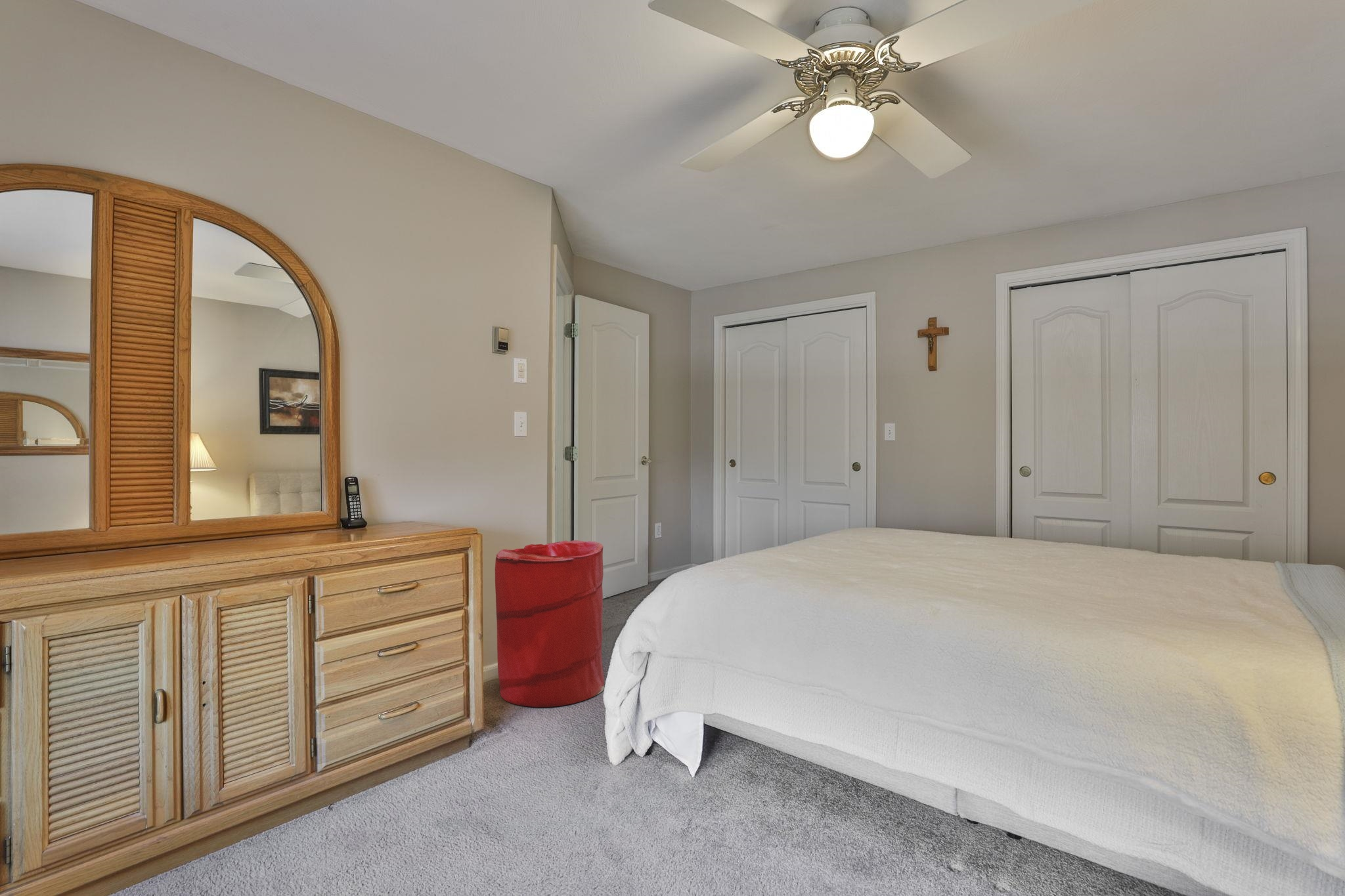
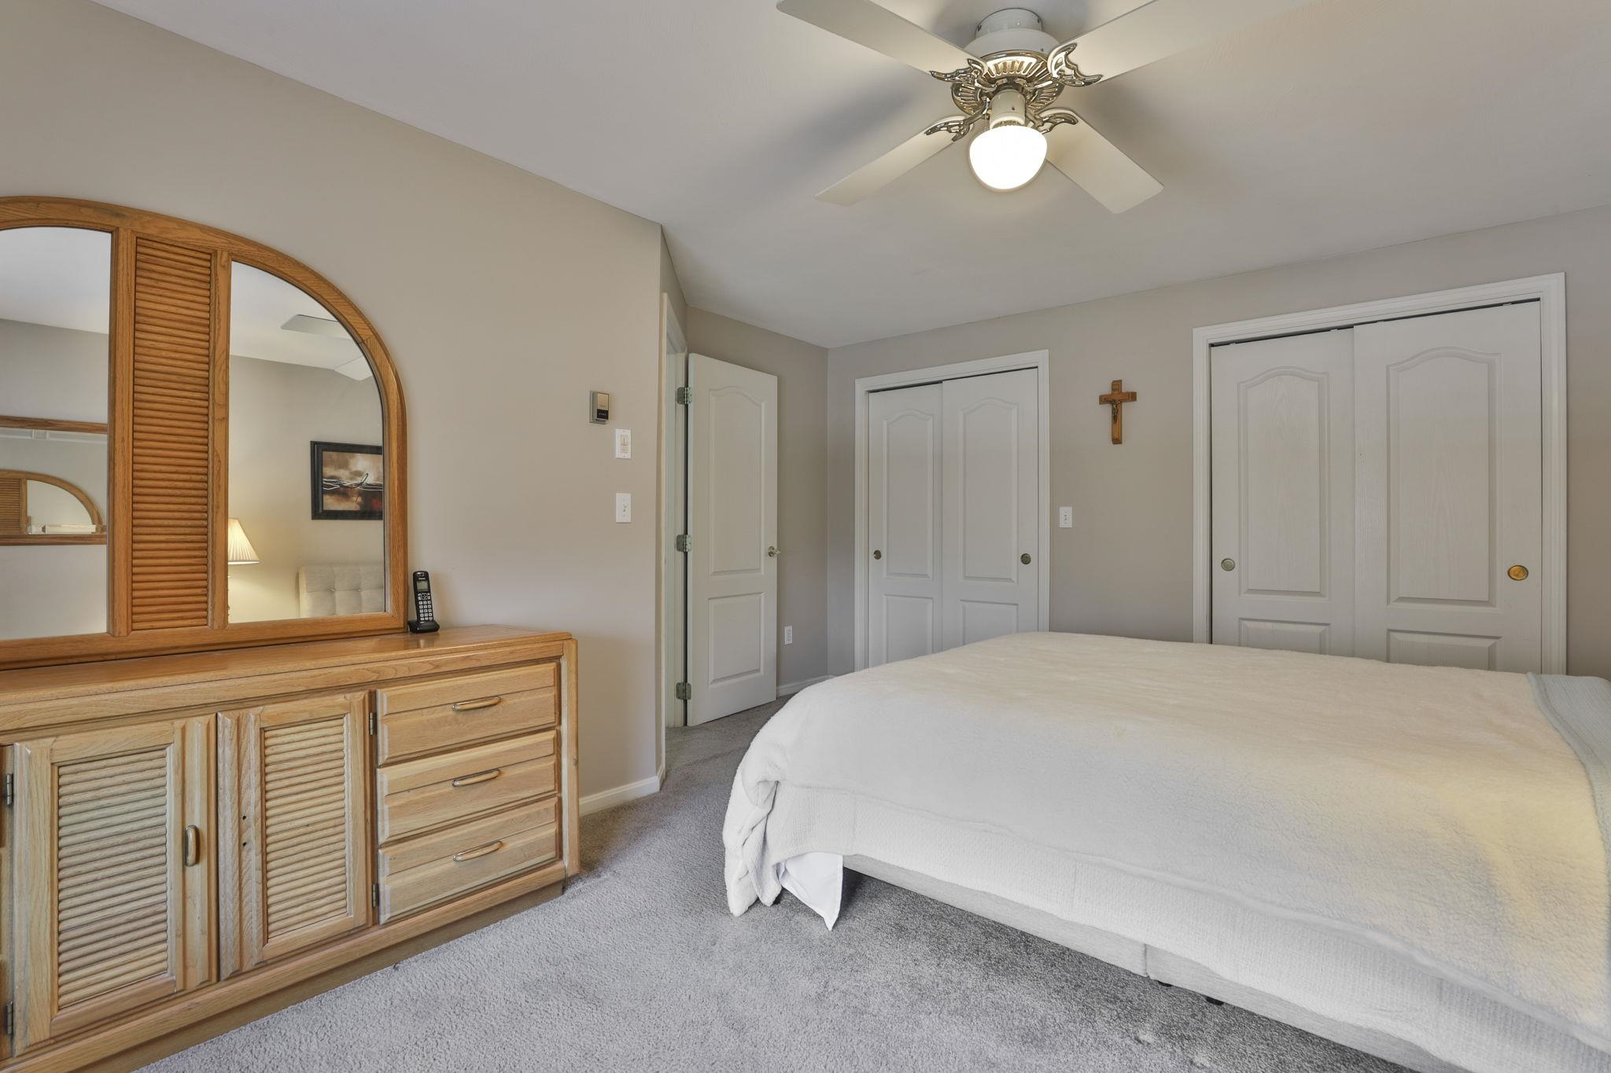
- laundry hamper [495,540,605,708]
